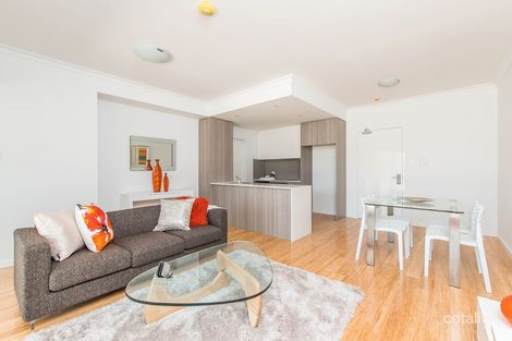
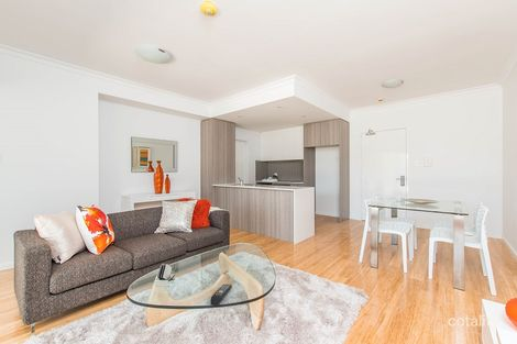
+ remote control [210,284,233,307]
